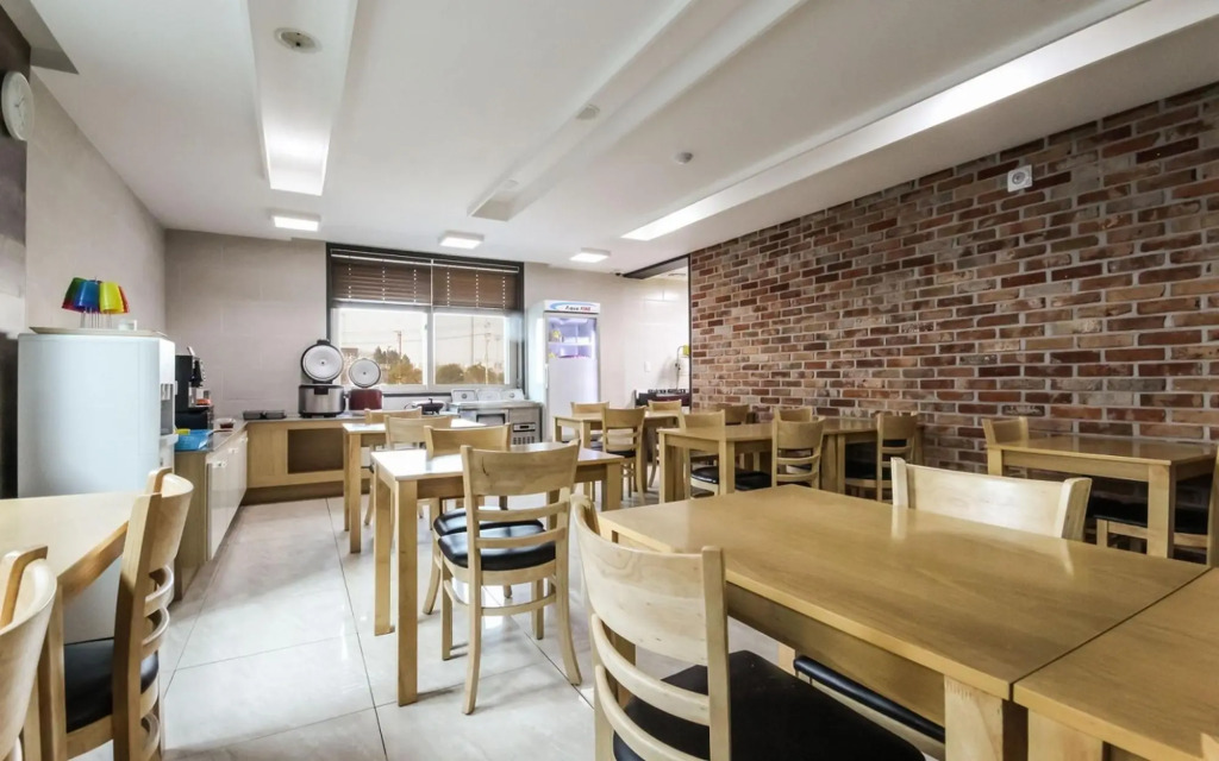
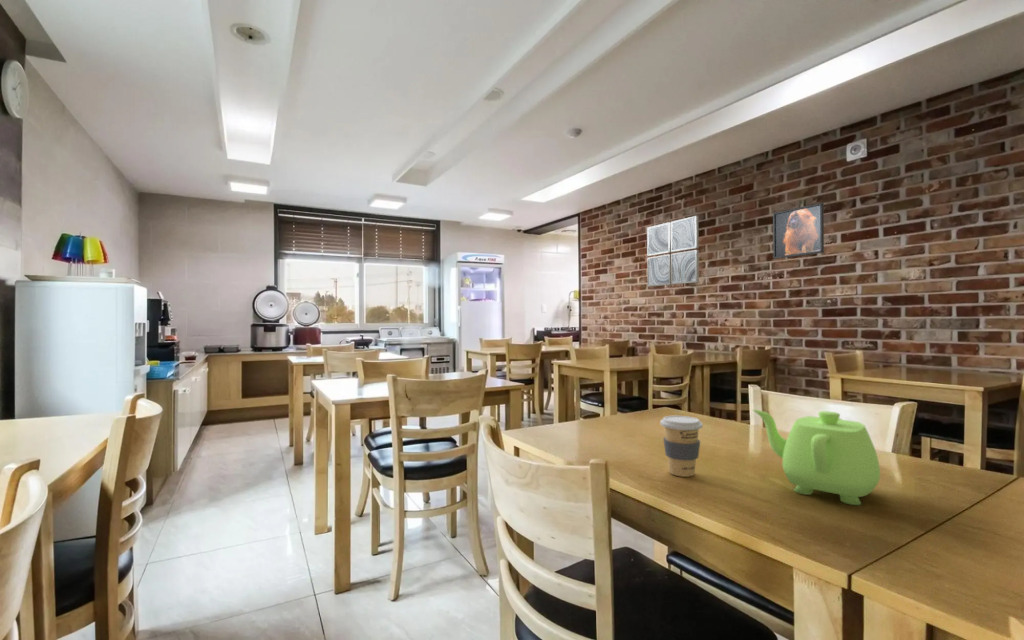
+ coffee cup [659,415,704,478]
+ teapot [752,409,881,506]
+ wall art [646,215,700,288]
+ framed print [772,202,825,260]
